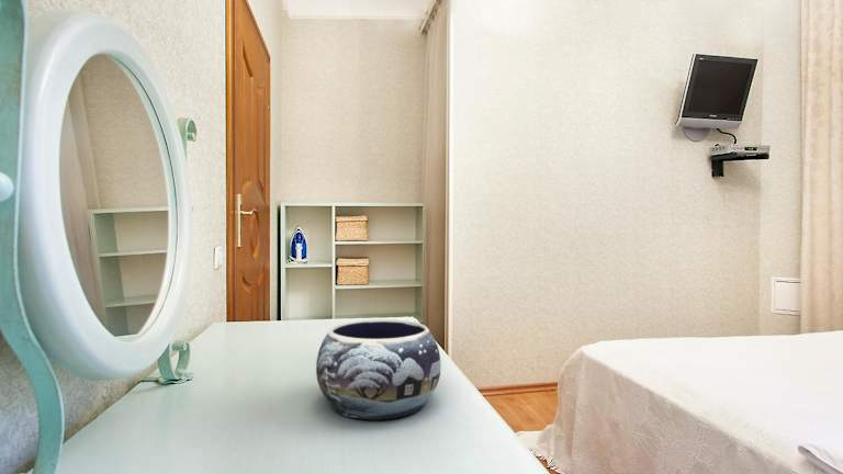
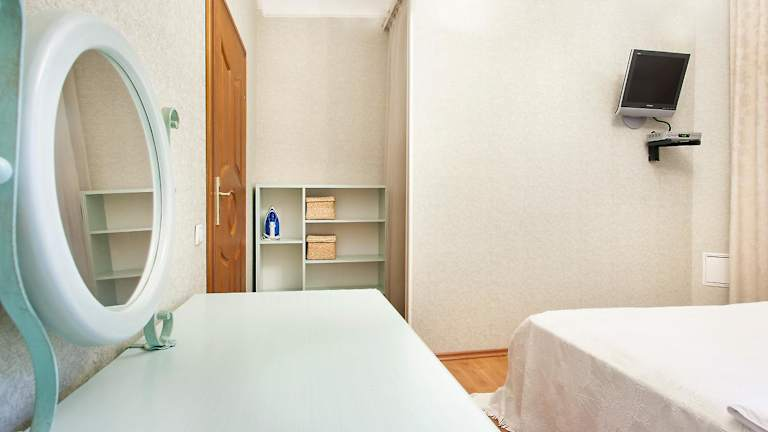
- decorative bowl [315,318,442,421]
